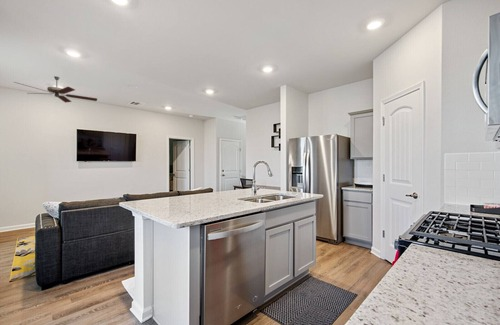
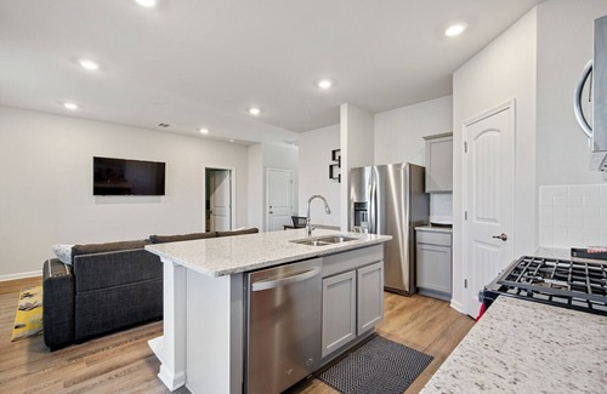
- ceiling fan [13,75,98,103]
